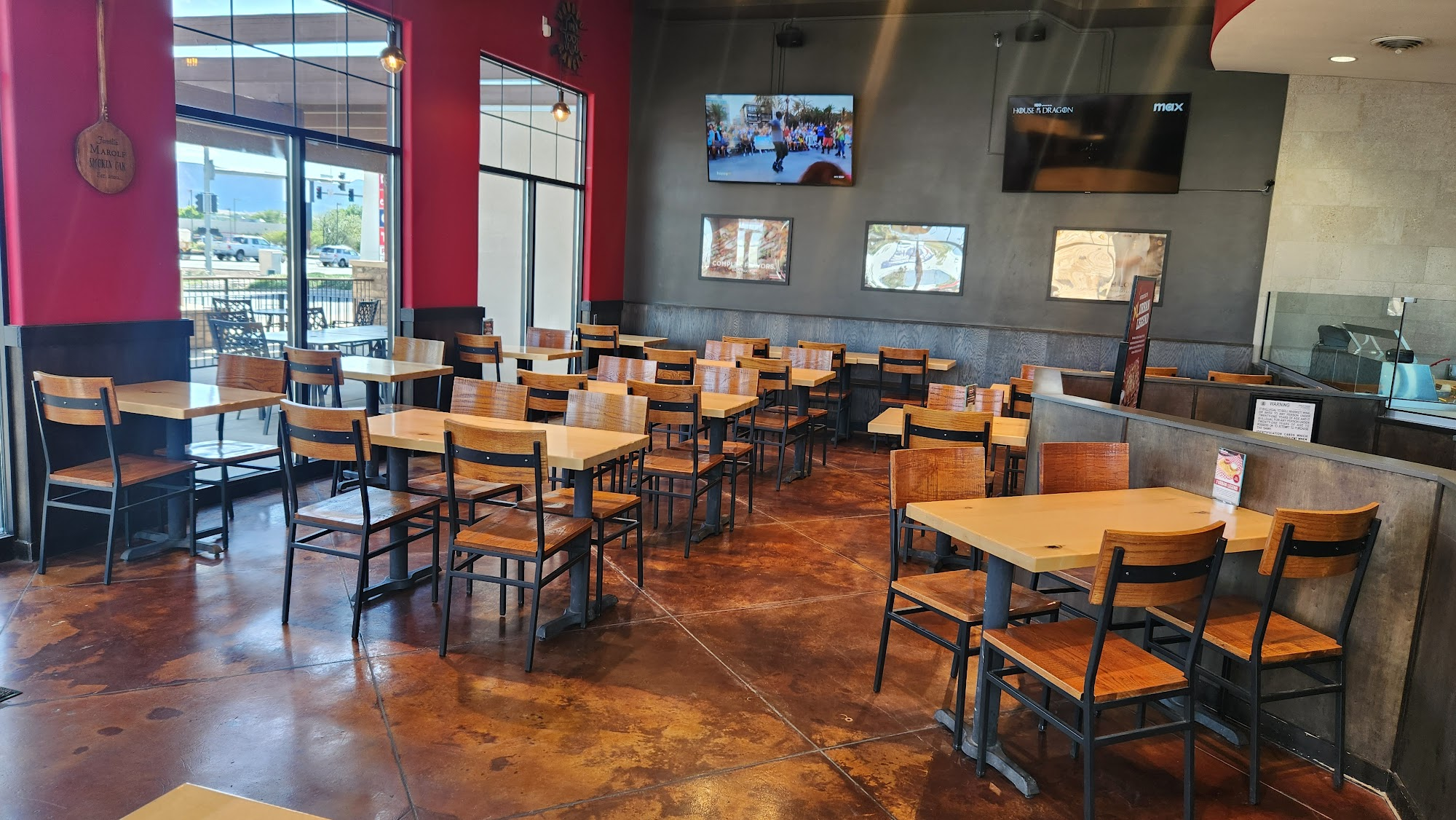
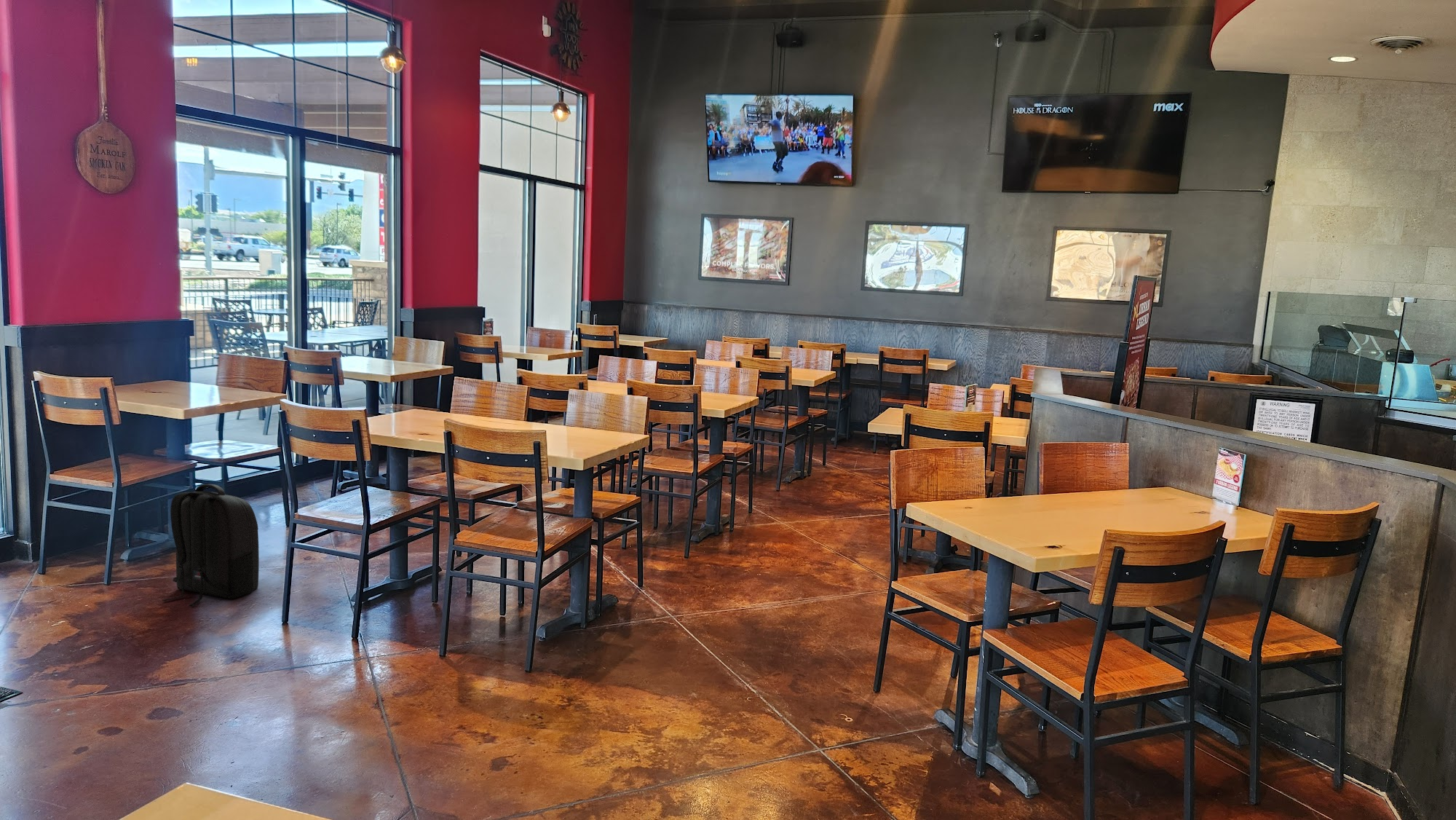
+ backpack [162,484,260,607]
